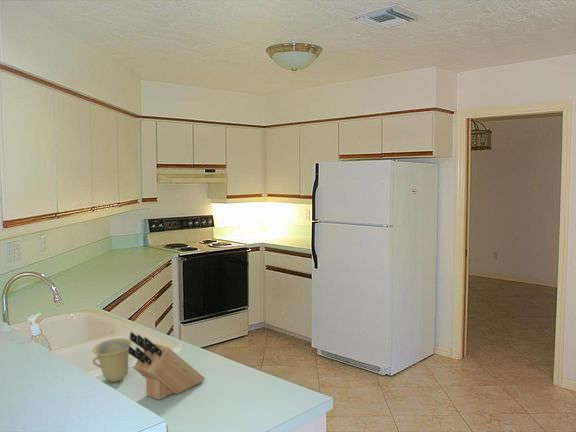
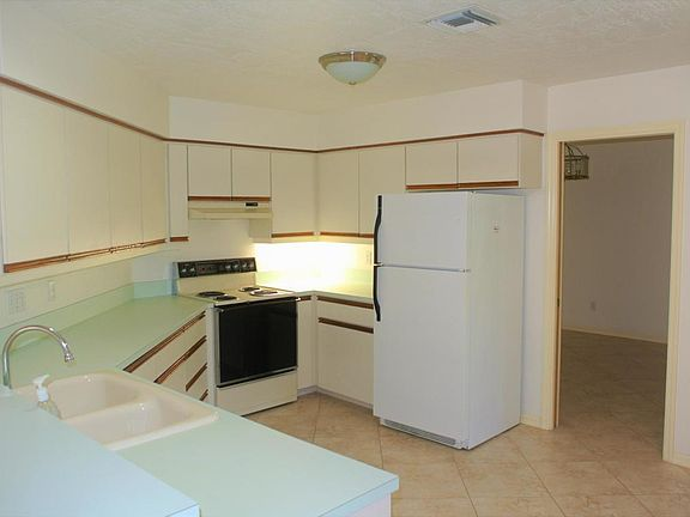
- knife block [128,331,206,401]
- cup [91,337,133,383]
